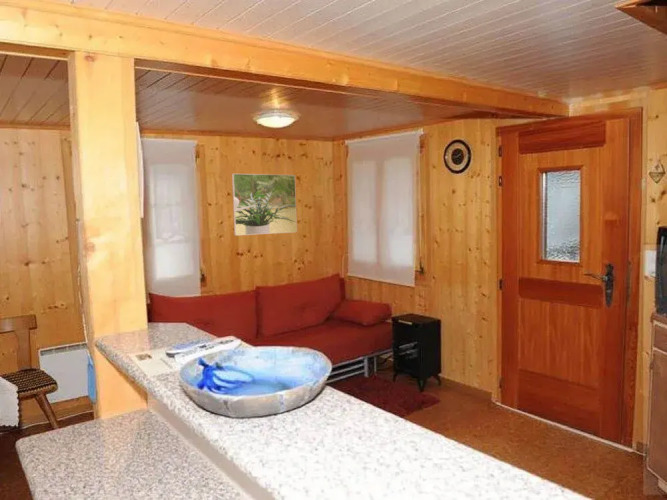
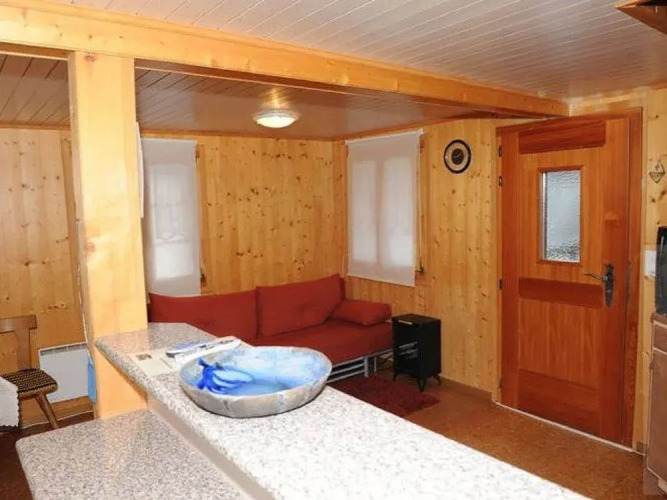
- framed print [231,173,298,236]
